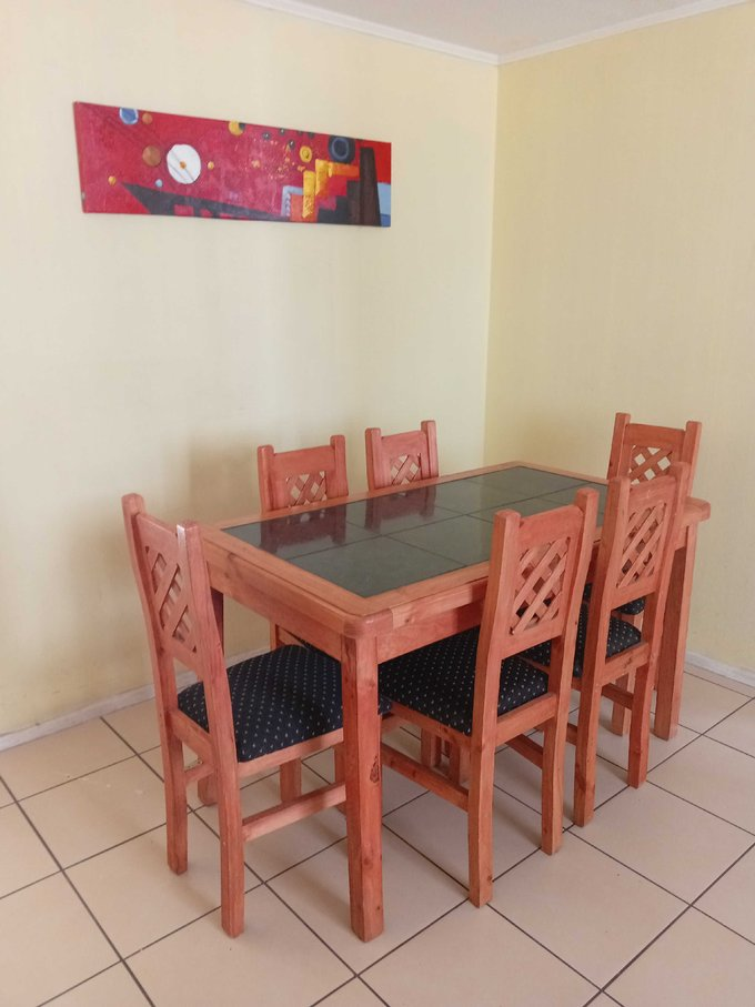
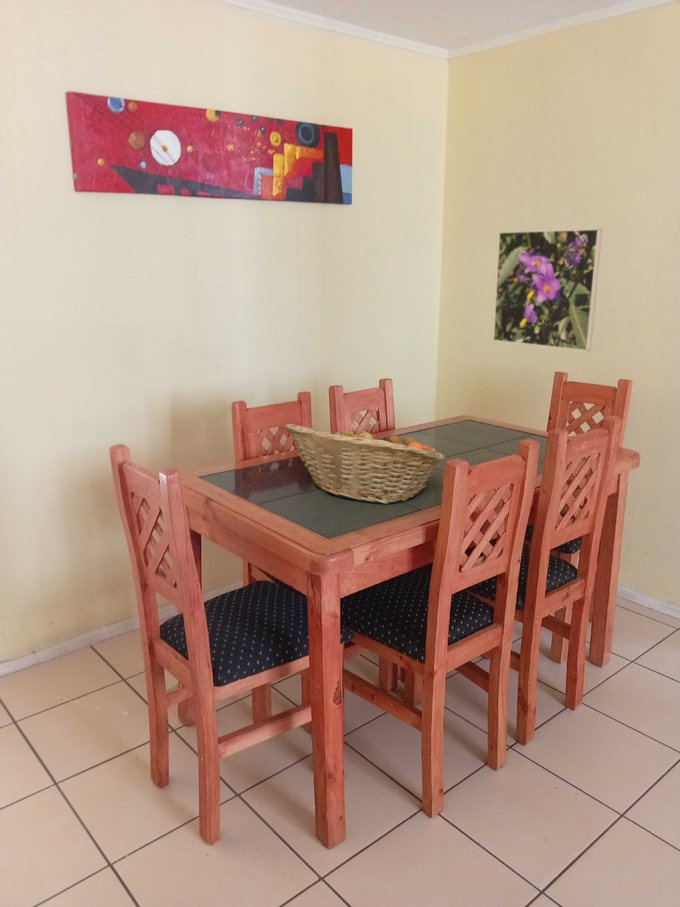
+ fruit basket [283,423,446,505]
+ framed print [492,228,603,352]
